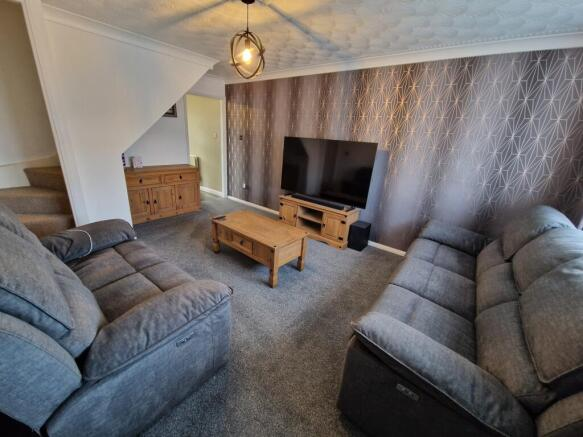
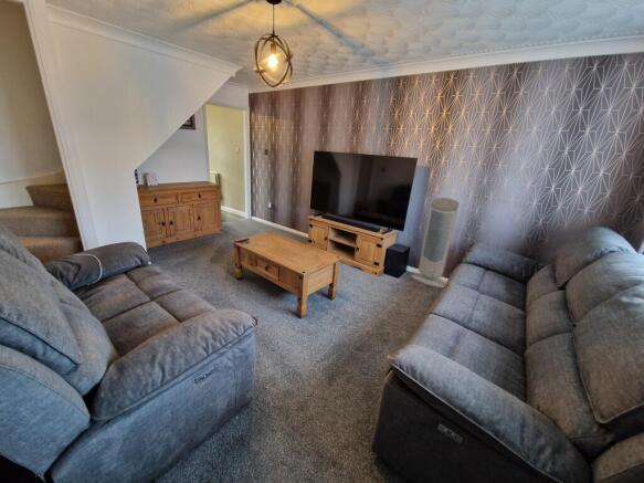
+ air purifier [410,197,461,288]
